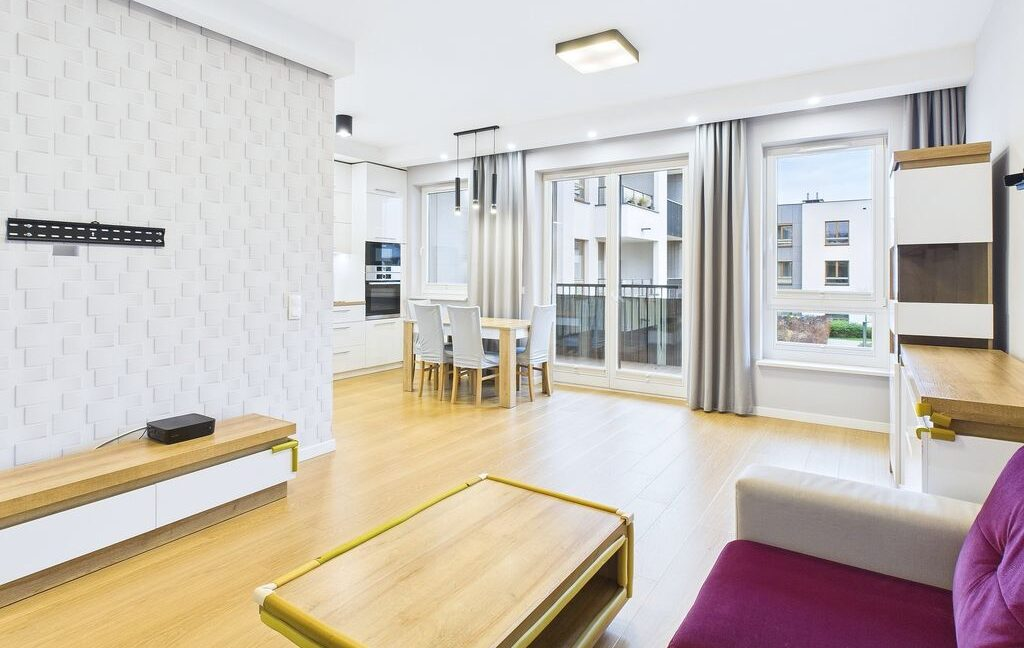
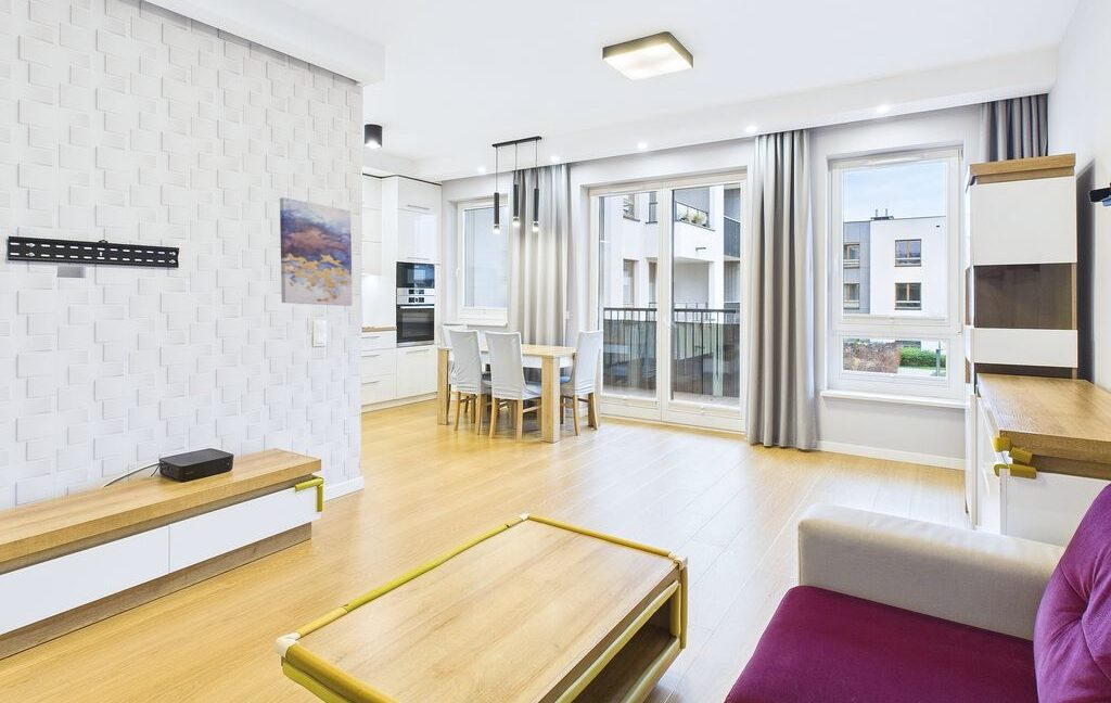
+ wall art [279,196,354,307]
